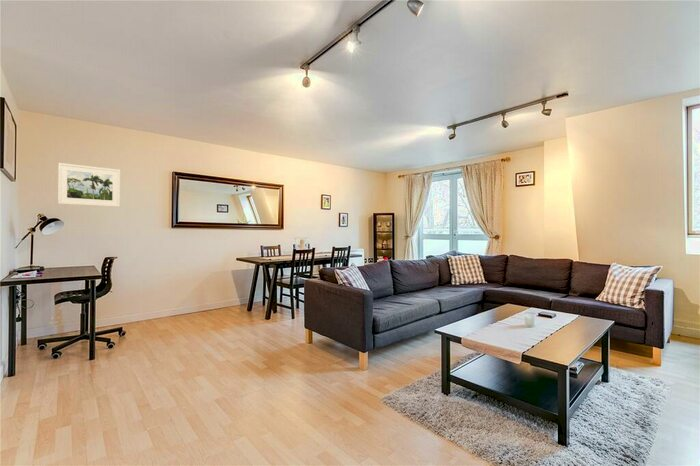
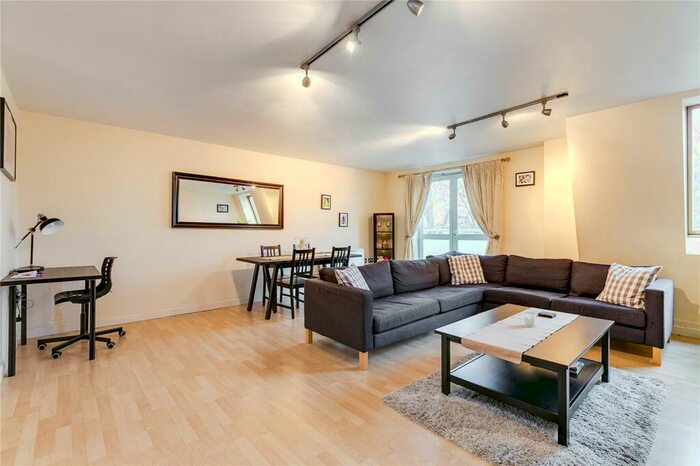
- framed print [57,162,121,208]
